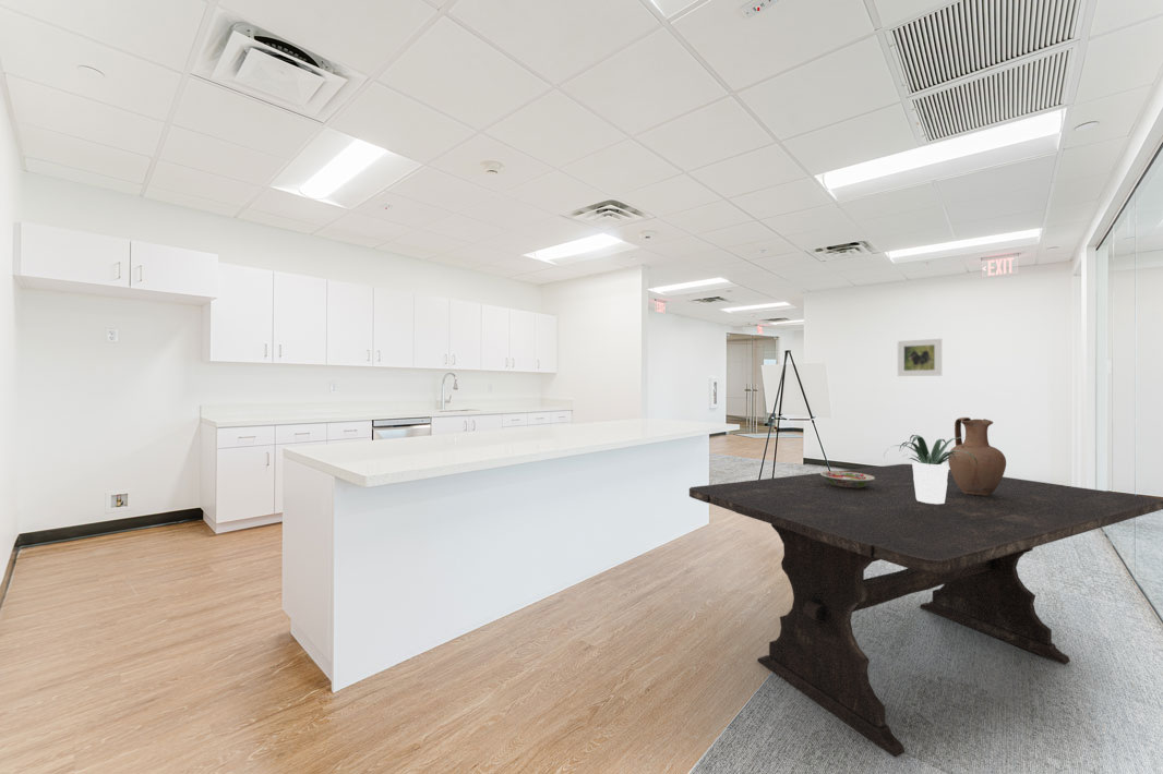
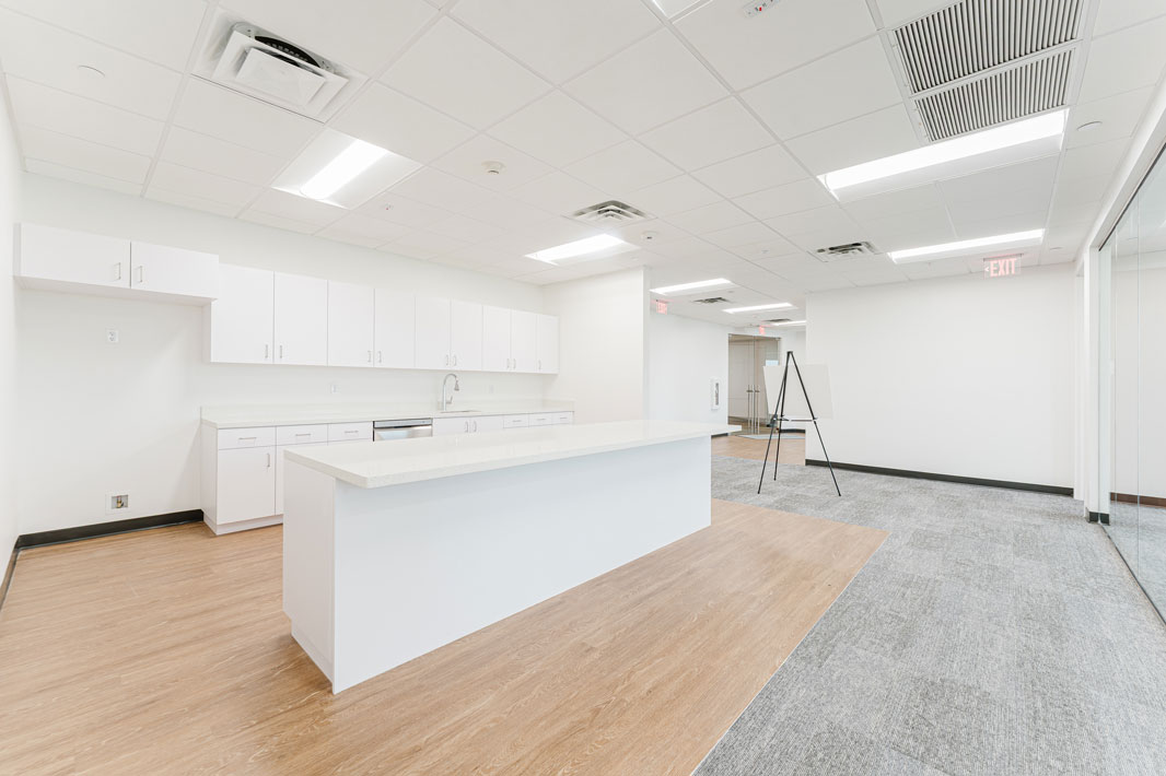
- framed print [897,338,943,377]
- bowl [820,470,875,488]
- vase [947,416,1007,496]
- potted plant [883,434,979,504]
- dining table [688,463,1163,759]
